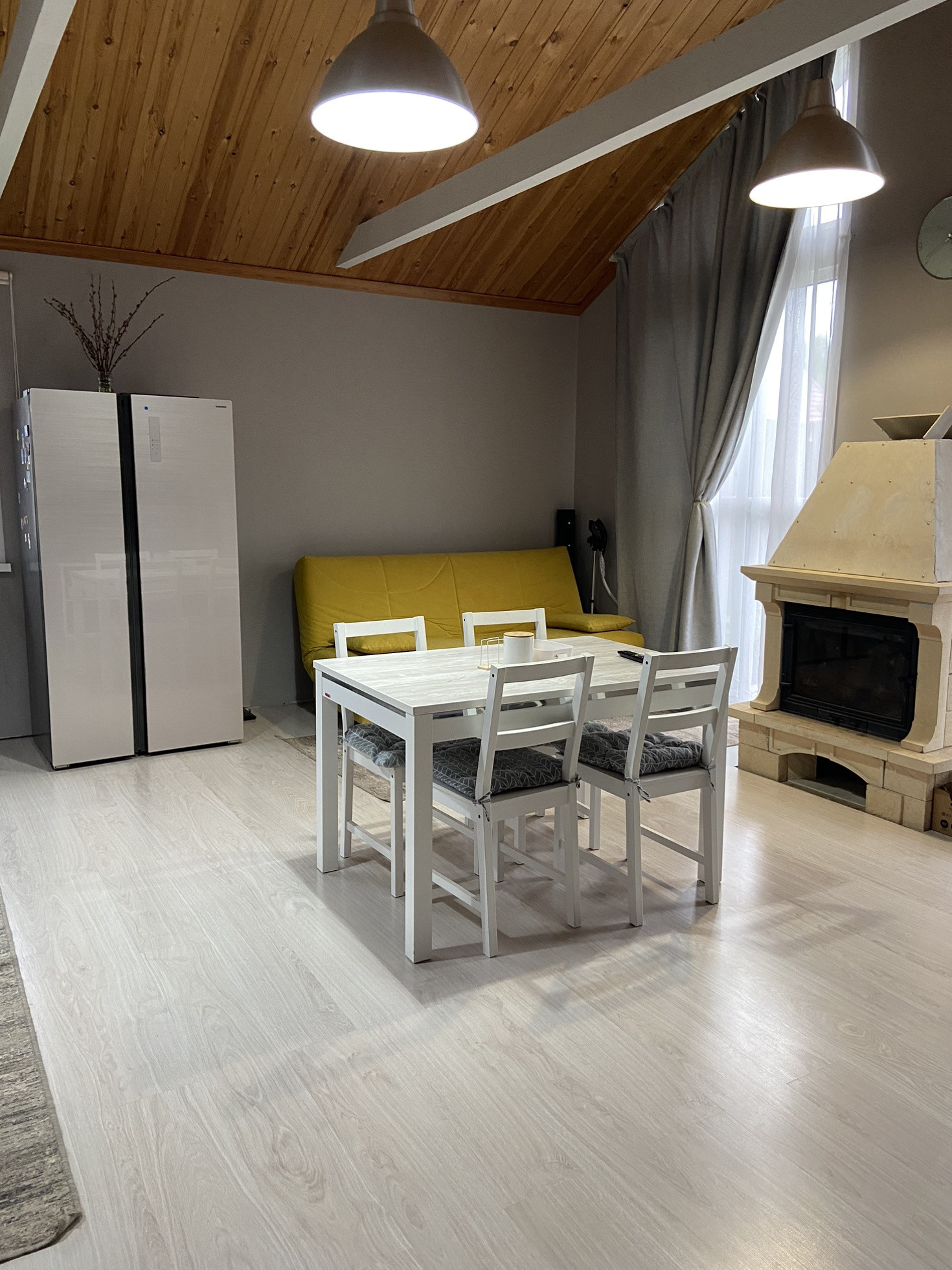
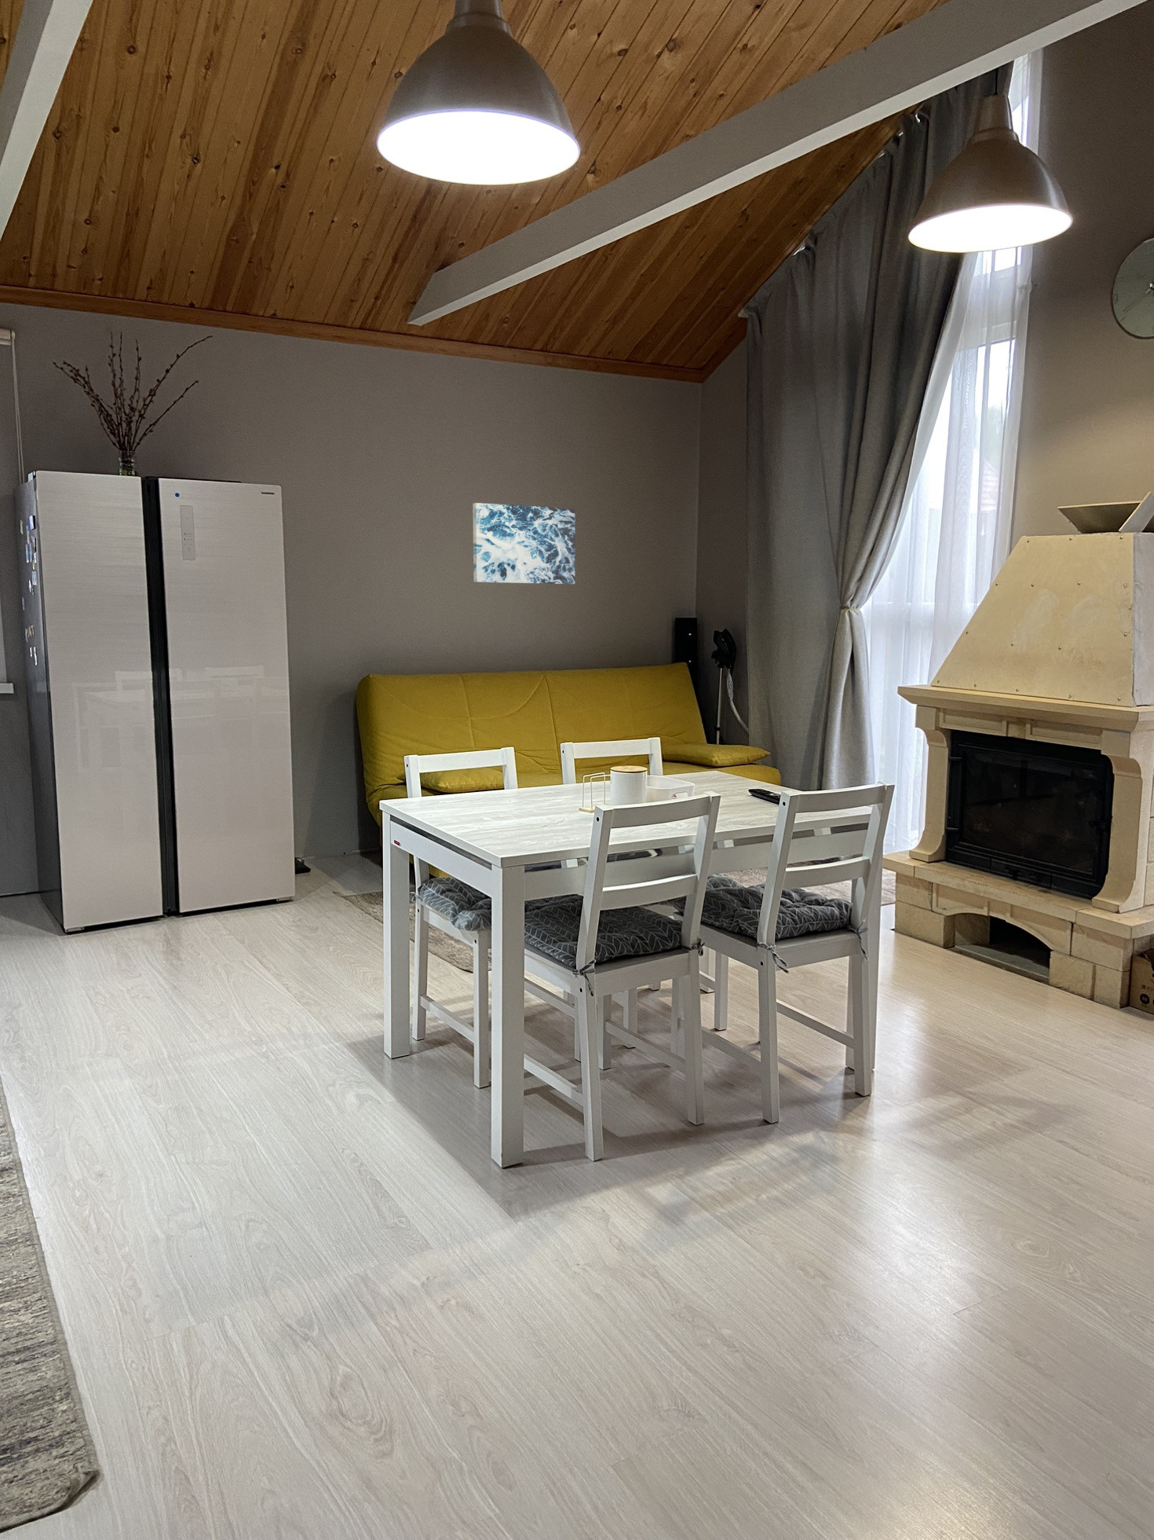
+ wall art [472,502,576,584]
